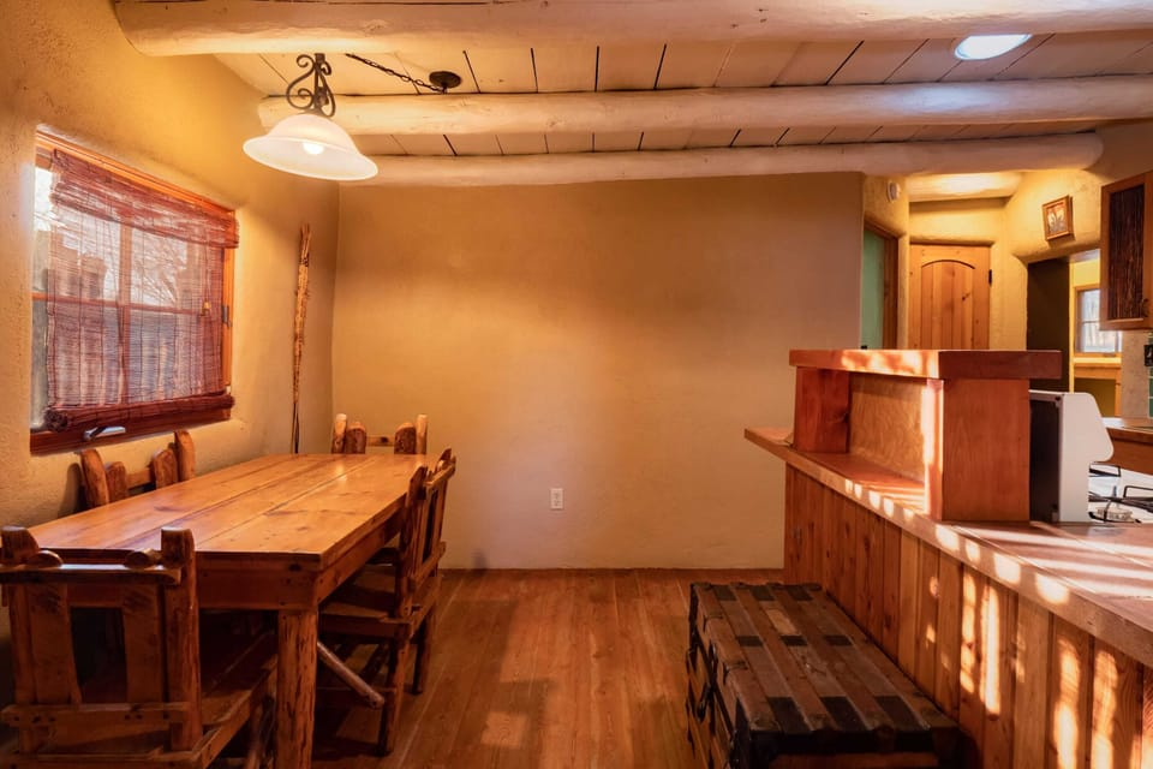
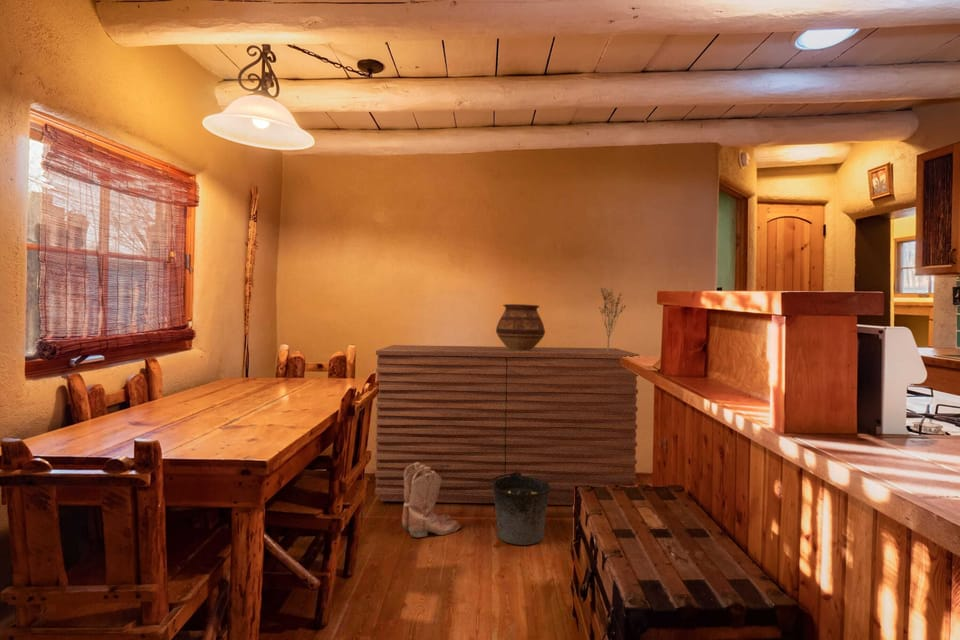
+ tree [598,288,627,351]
+ boots [401,462,462,538]
+ sideboard [374,344,640,506]
+ bucket [488,472,551,546]
+ ceramic pot [495,303,546,351]
